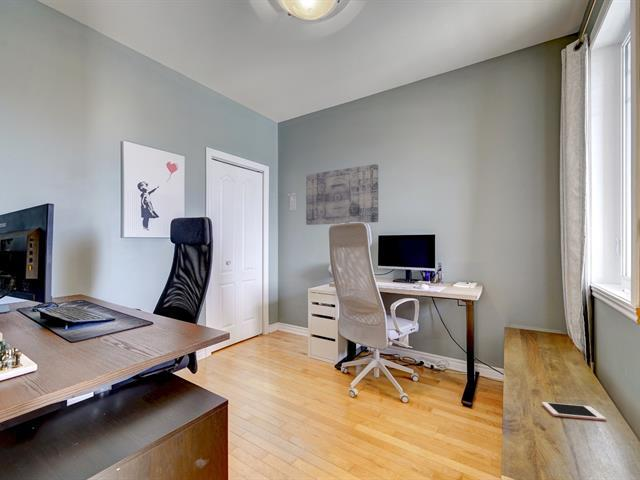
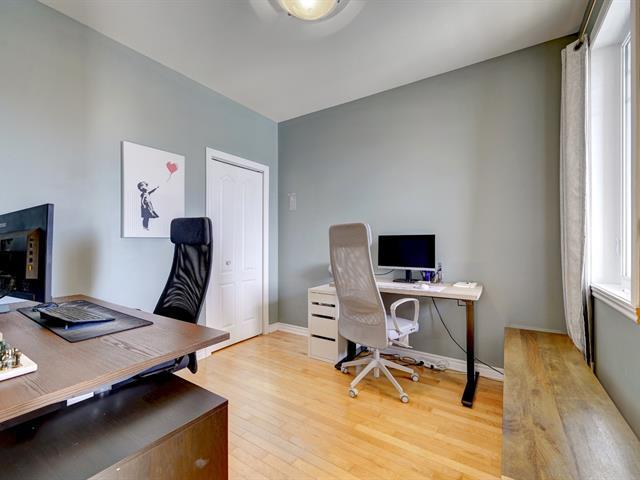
- wall art [305,163,379,226]
- cell phone [541,401,607,422]
